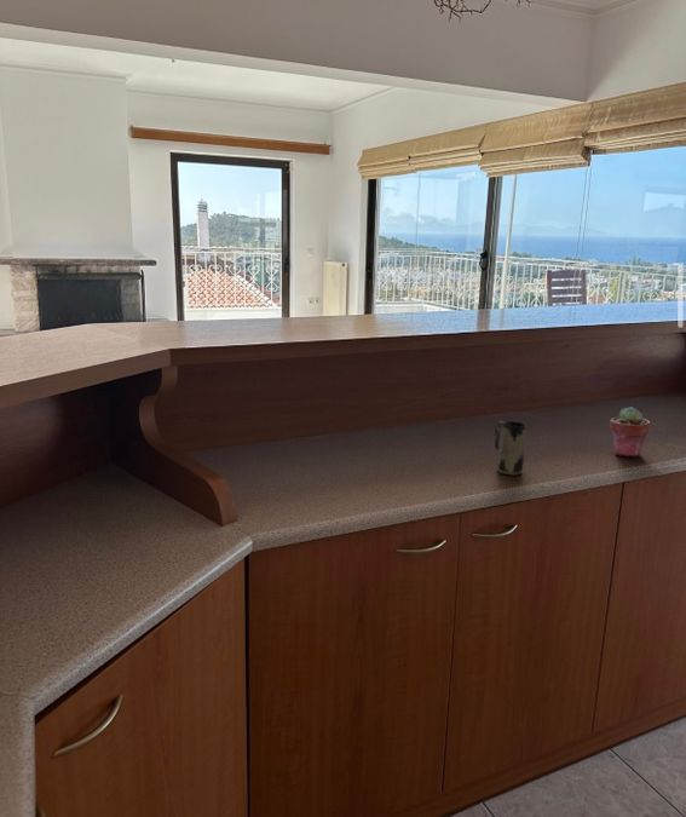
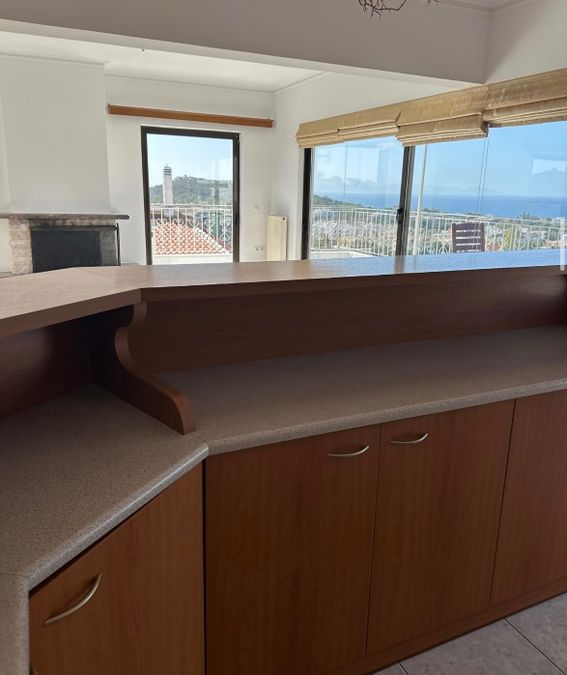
- mug [494,420,526,476]
- potted succulent [609,405,651,458]
